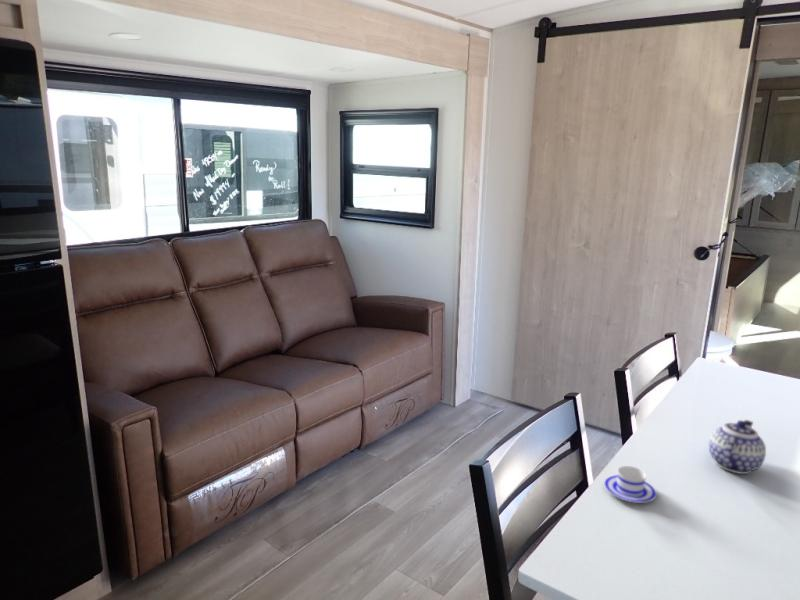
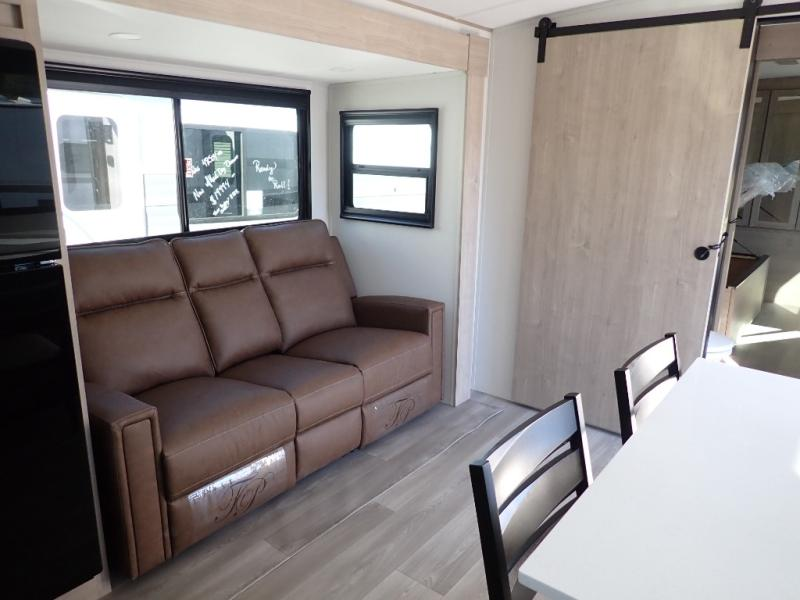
- teapot [708,419,767,475]
- teacup [603,465,658,504]
